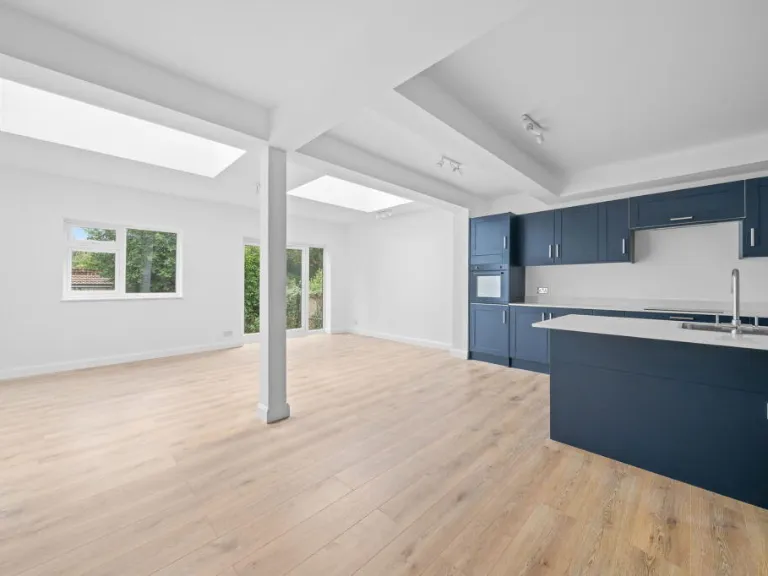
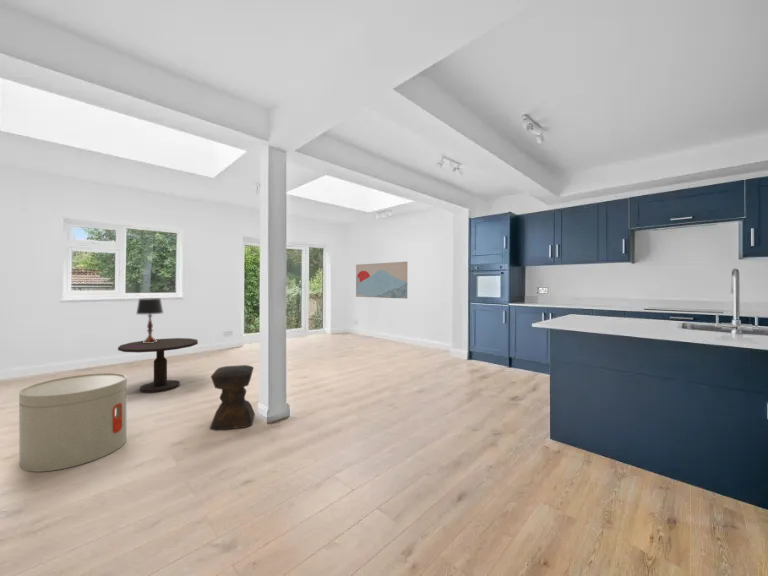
+ stool [209,364,256,432]
+ table lamp [135,297,164,343]
+ side table [18,372,128,473]
+ side table [117,337,199,394]
+ wall art [355,261,408,300]
